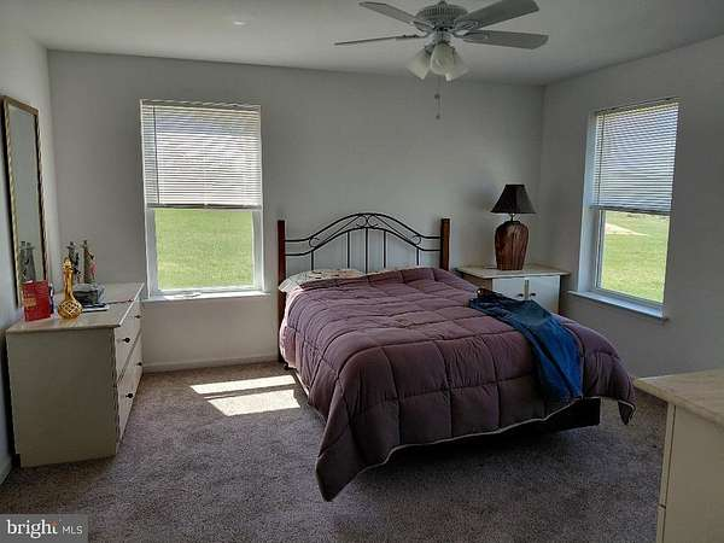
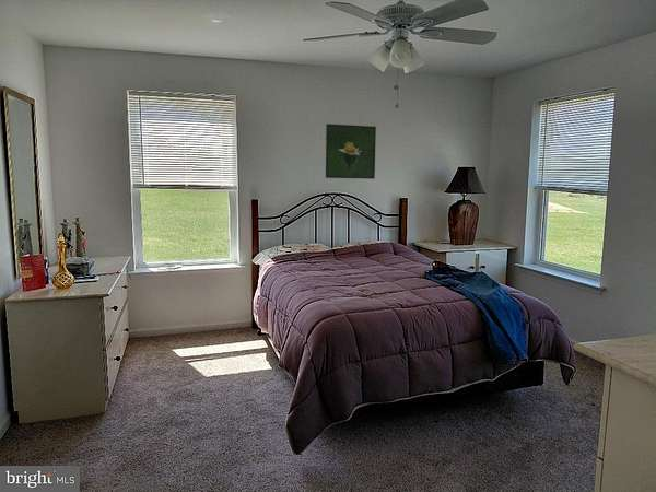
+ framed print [325,122,377,179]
